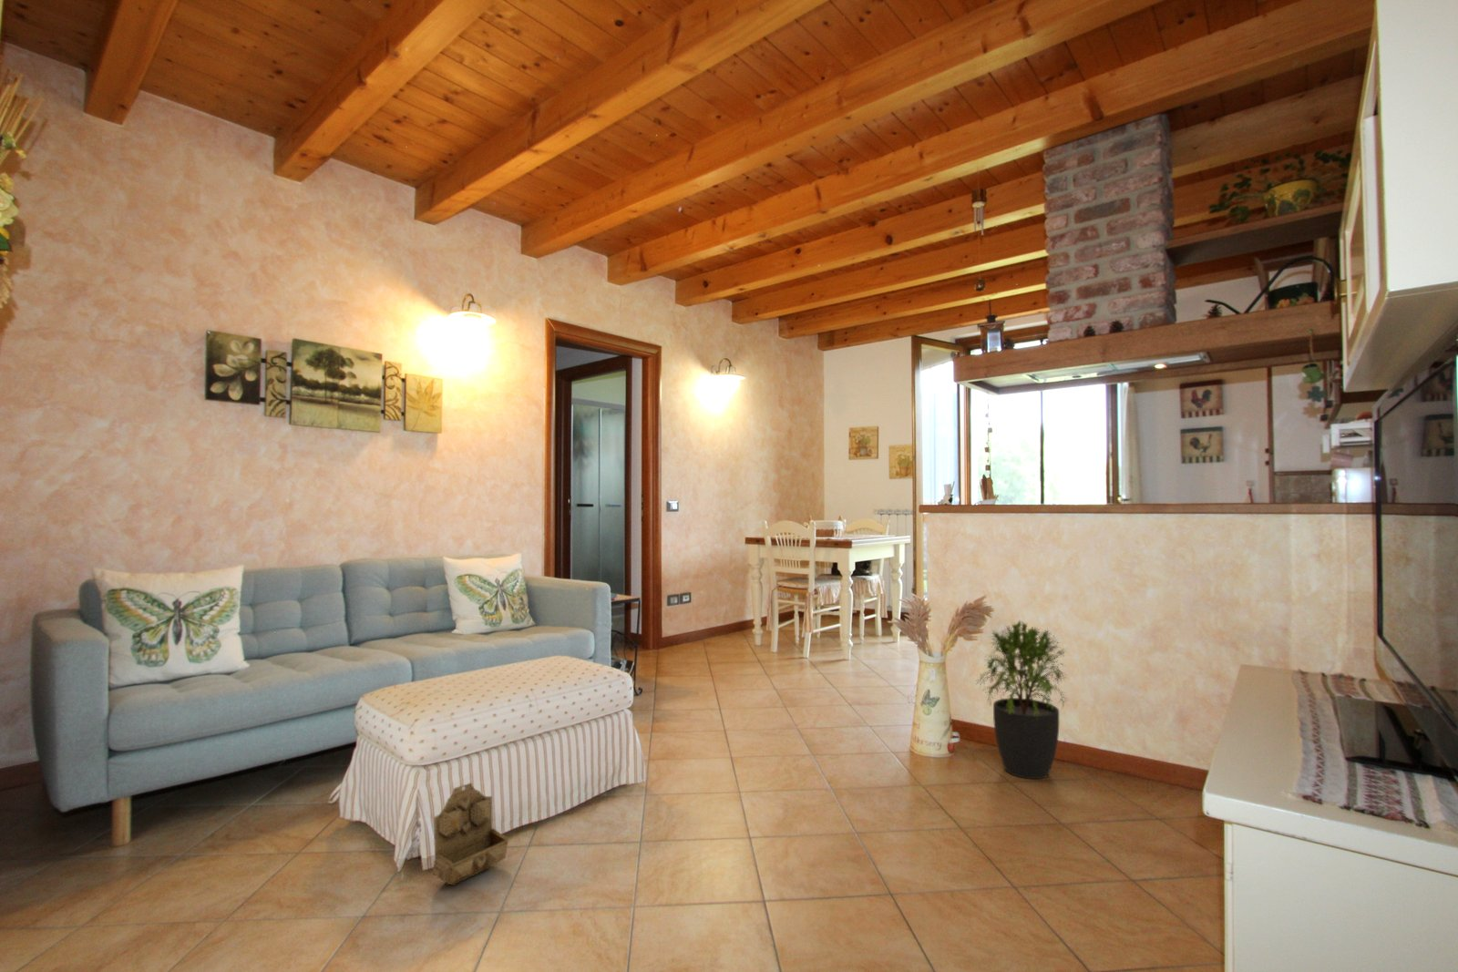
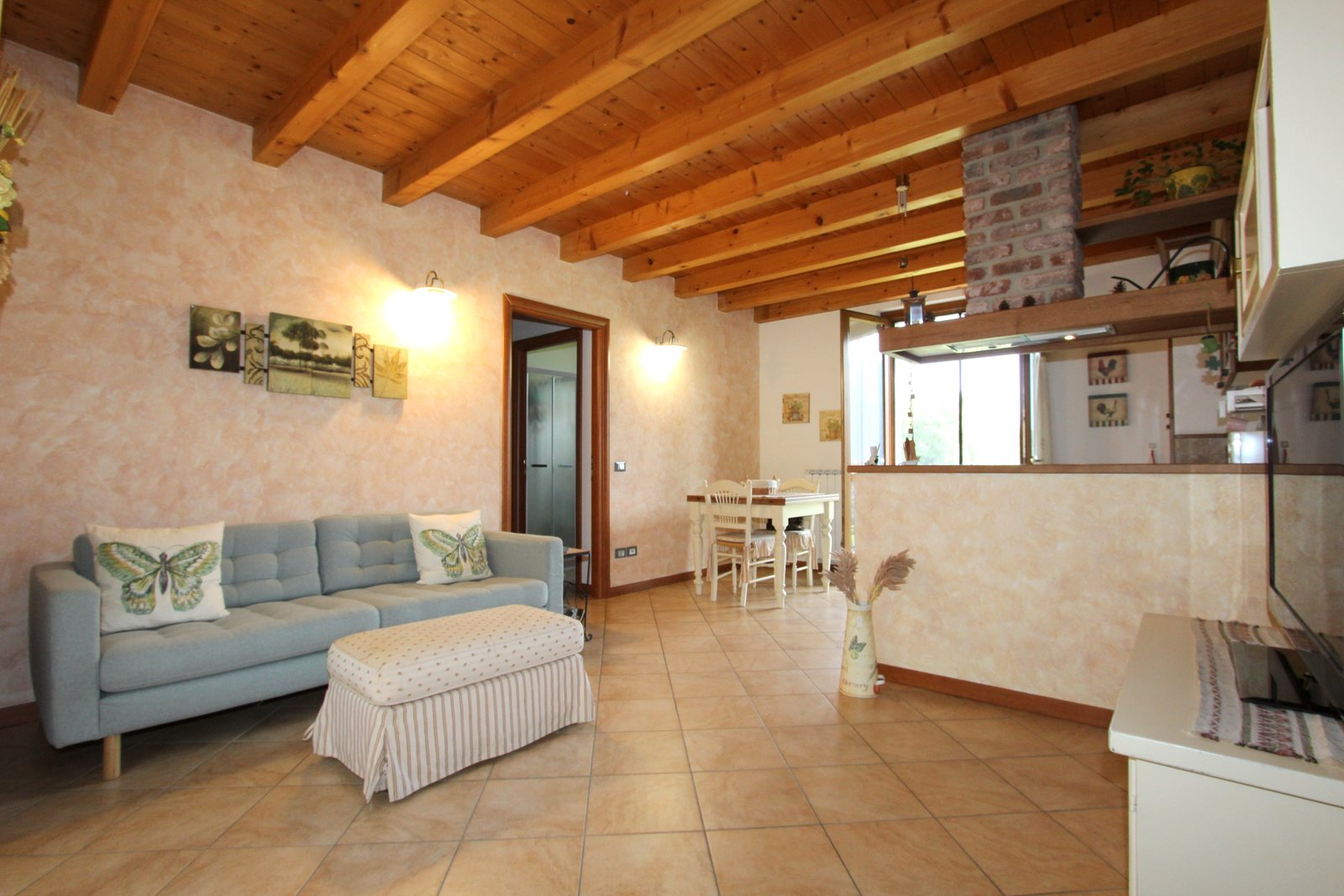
- potted plant [976,618,1069,780]
- wall caddy [432,781,510,887]
